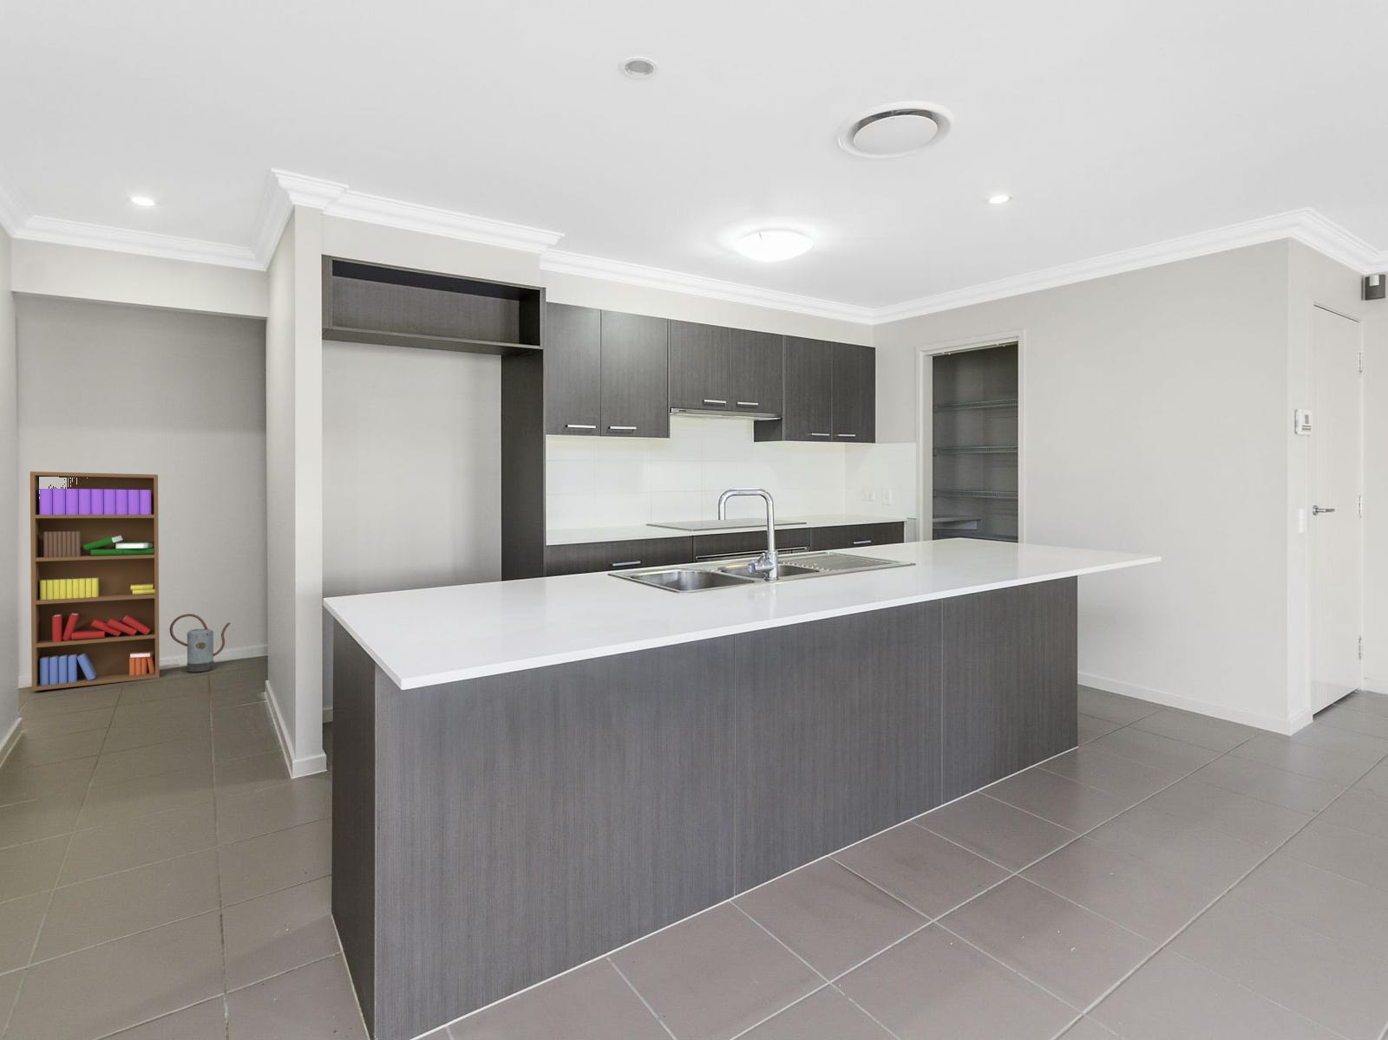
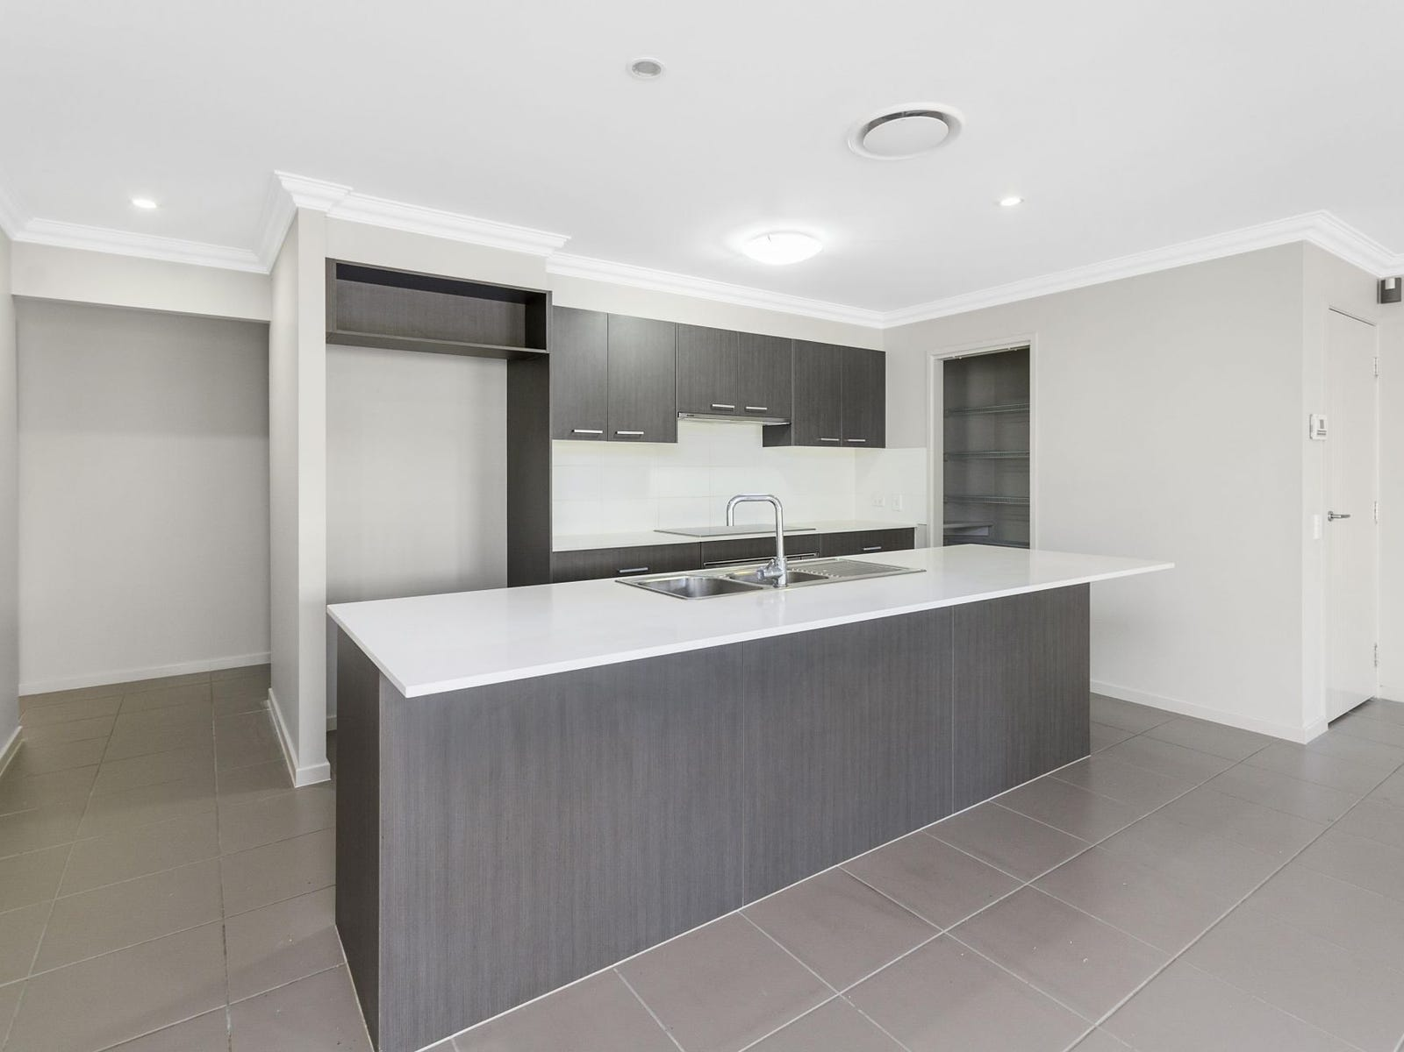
- bookshelf [30,471,161,692]
- watering can [169,613,231,673]
